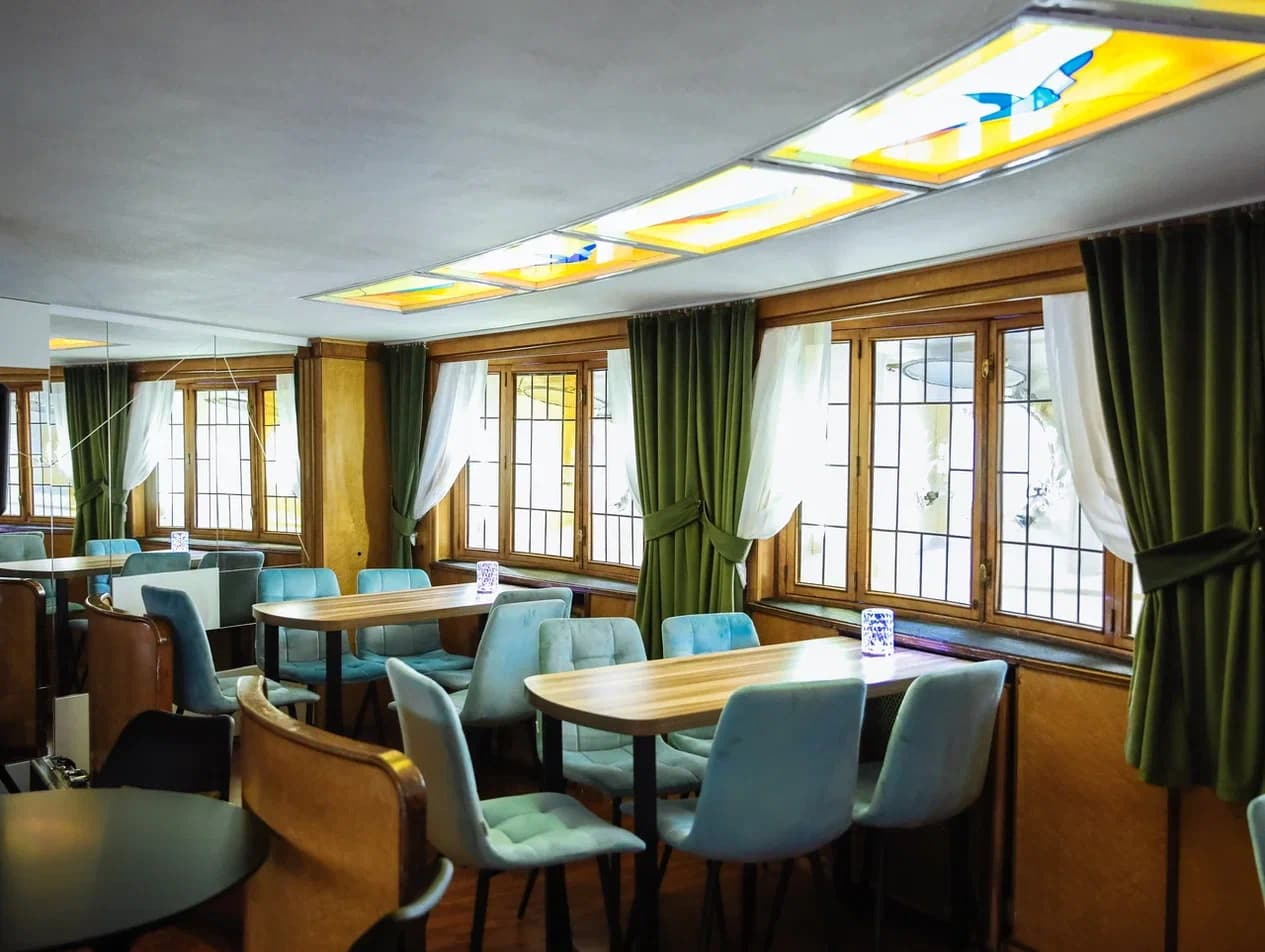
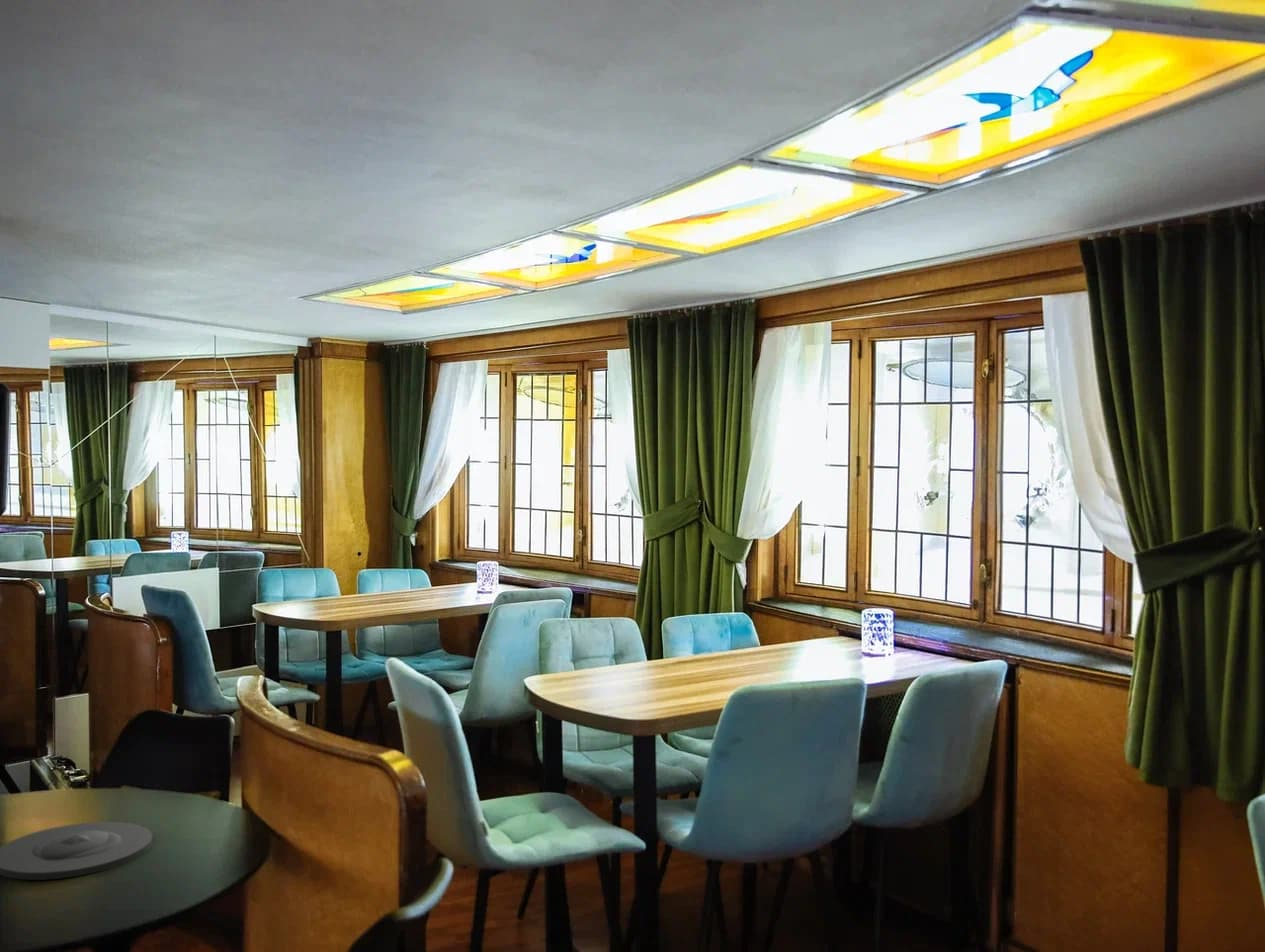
+ plate [0,821,153,881]
